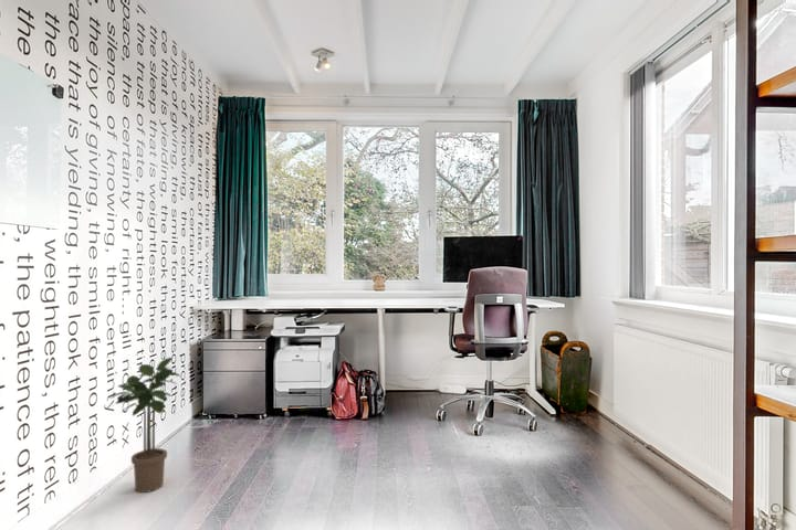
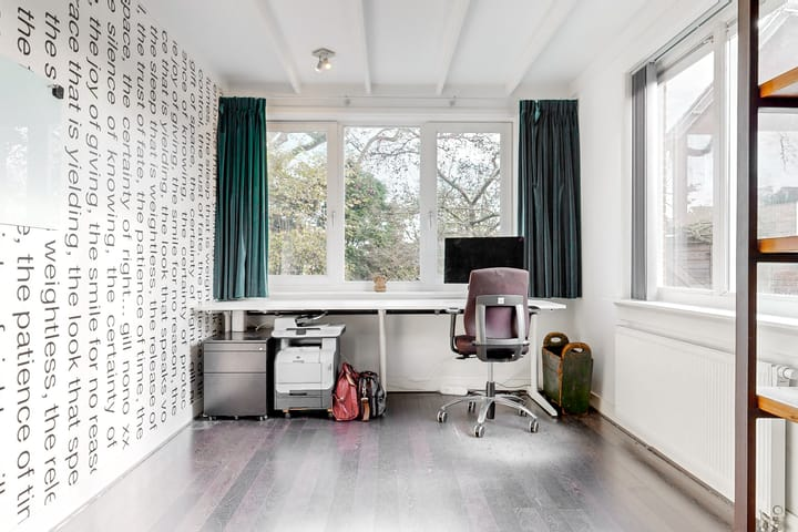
- potted plant [108,357,182,494]
